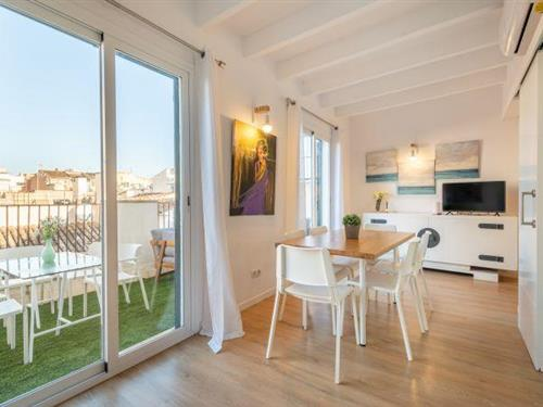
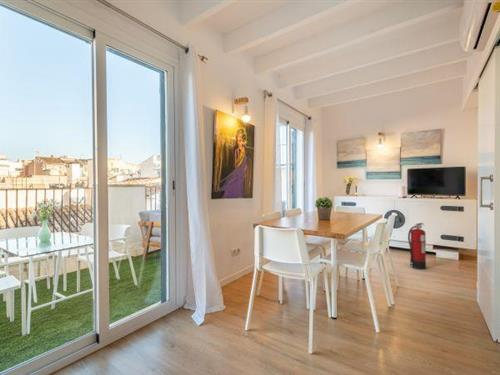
+ fire extinguisher [407,222,427,270]
